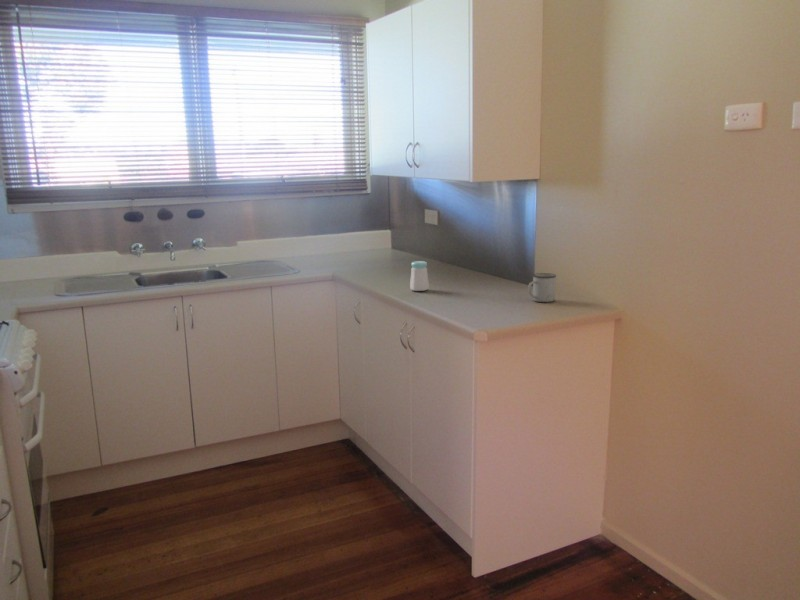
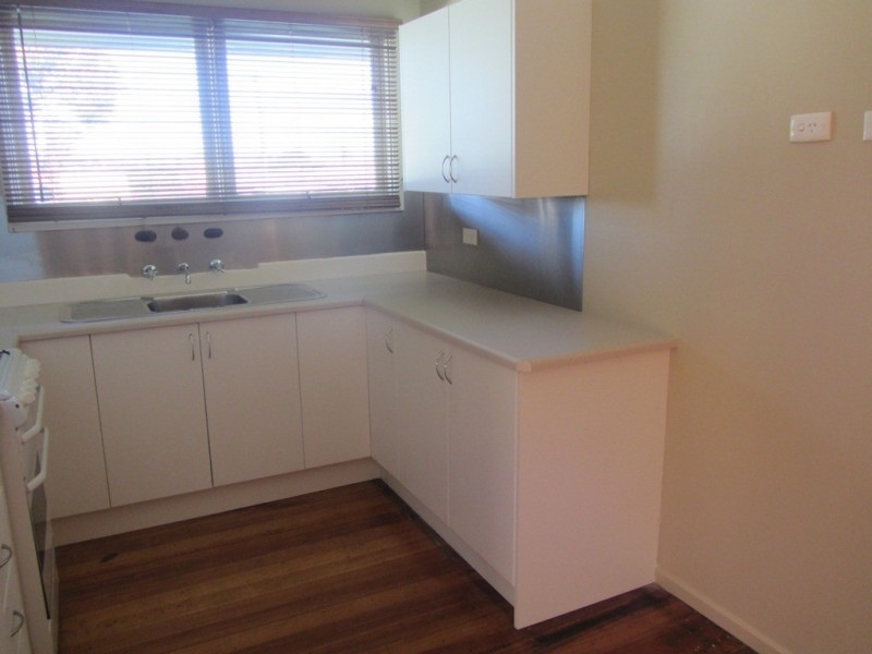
- mug [527,272,557,303]
- salt shaker [409,260,430,292]
